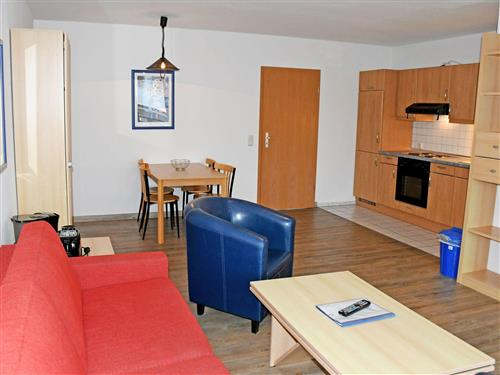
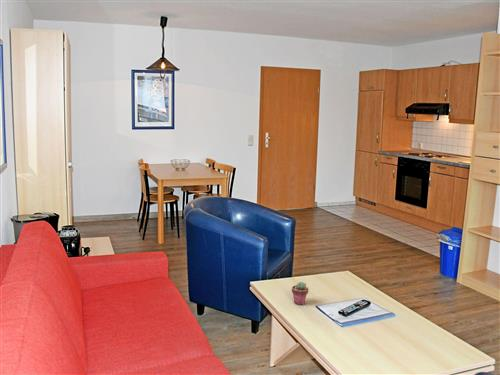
+ potted succulent [291,281,309,306]
